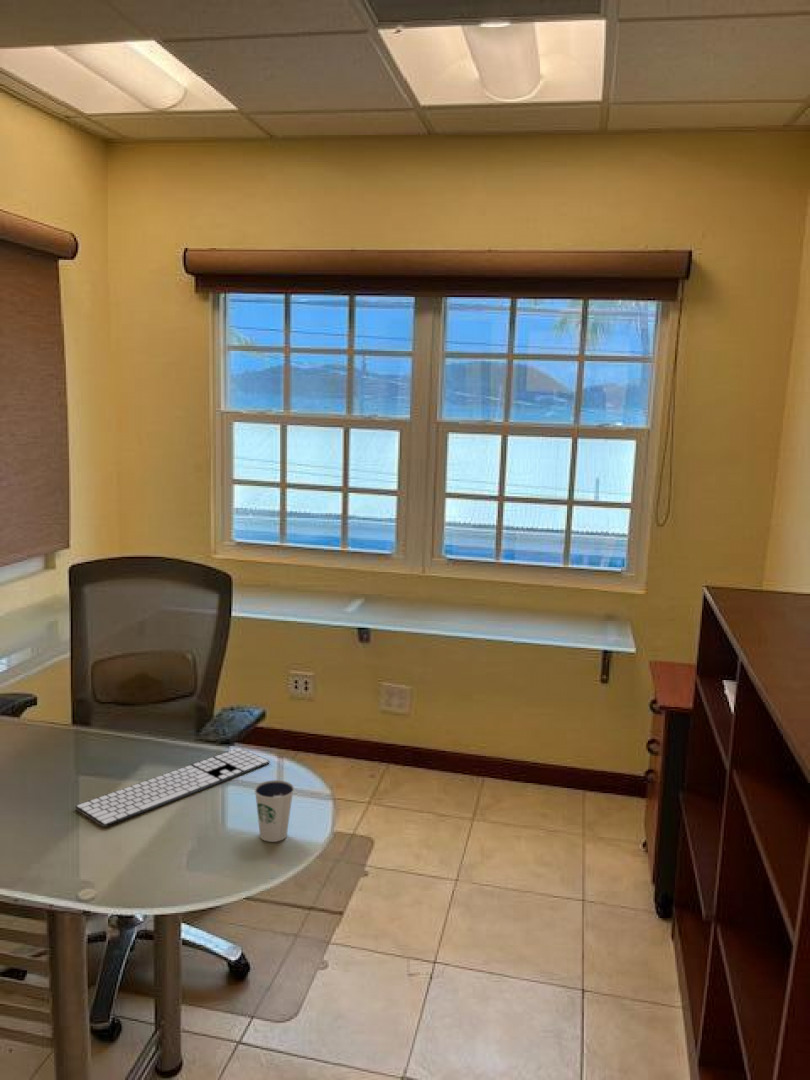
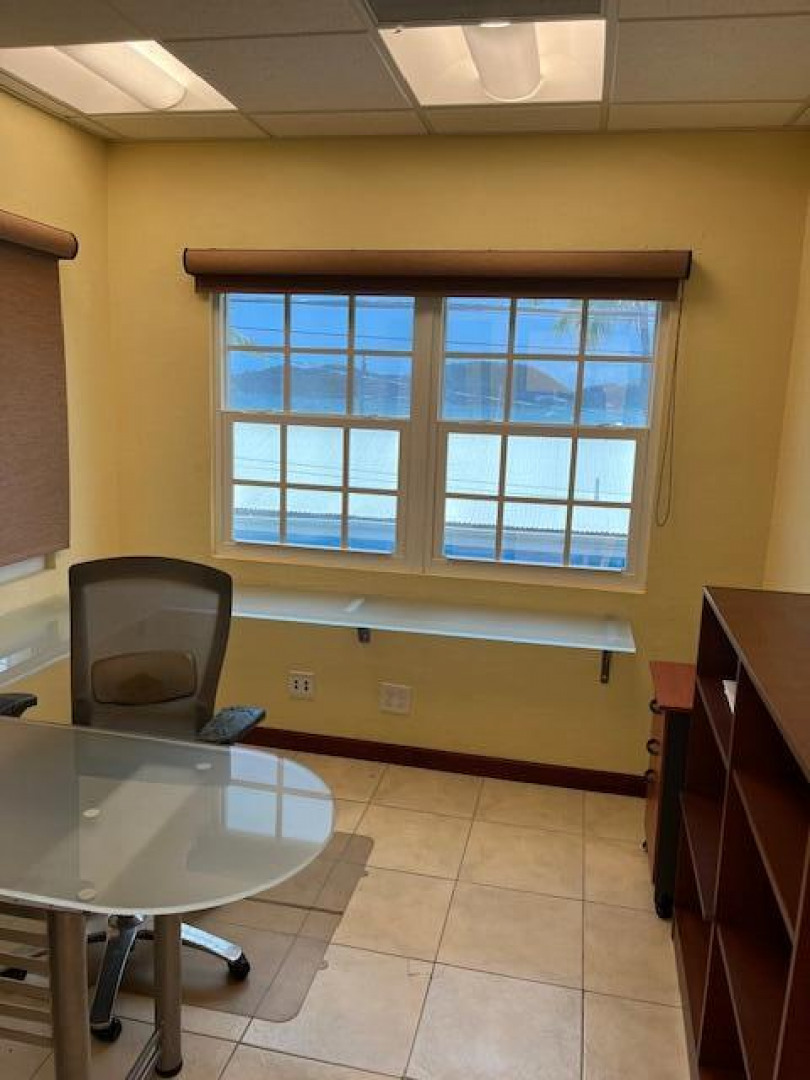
- dixie cup [253,779,295,843]
- computer keyboard [75,747,270,827]
